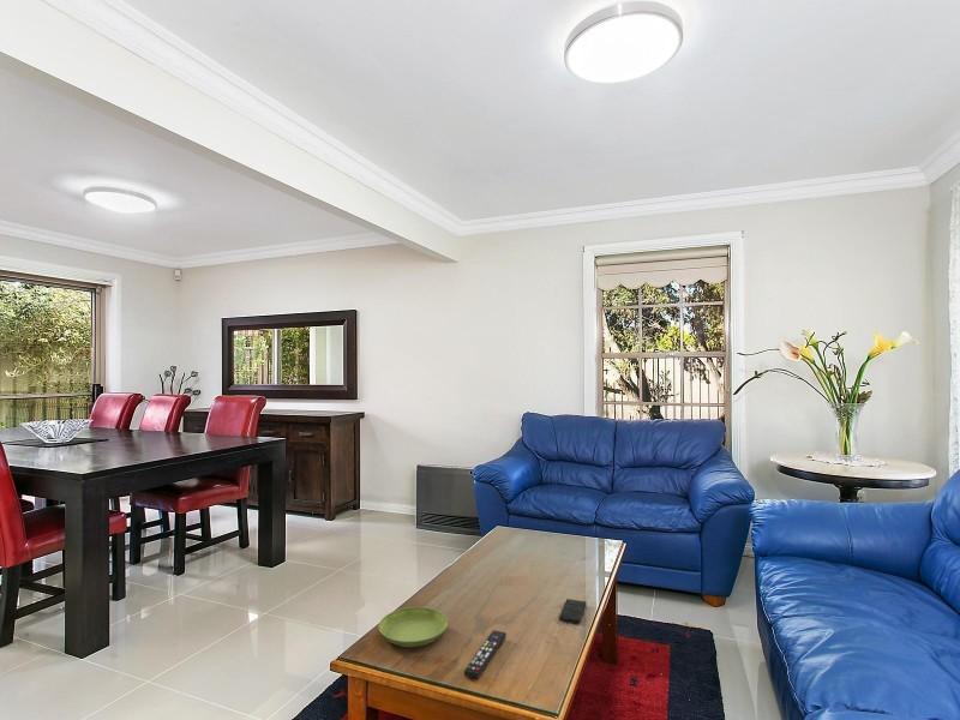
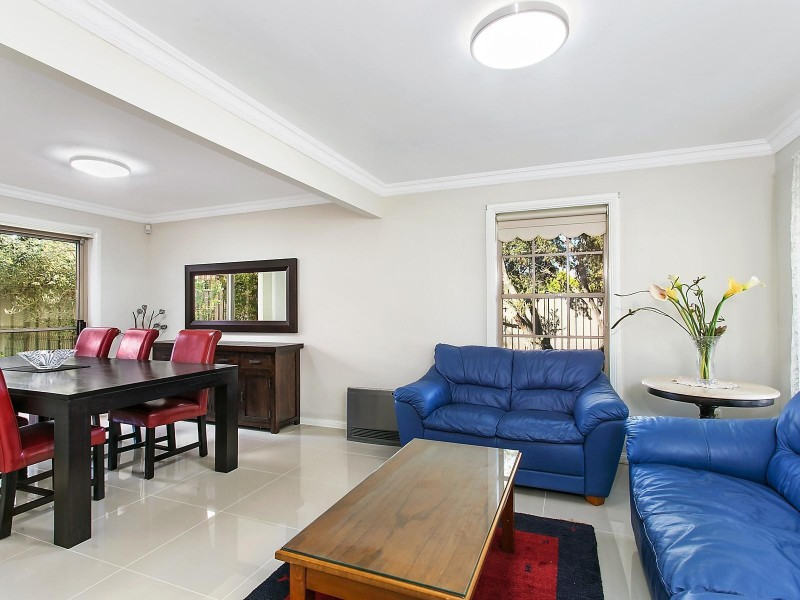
- saucer [378,606,449,648]
- remote control [463,629,508,679]
- smartphone [558,598,587,624]
